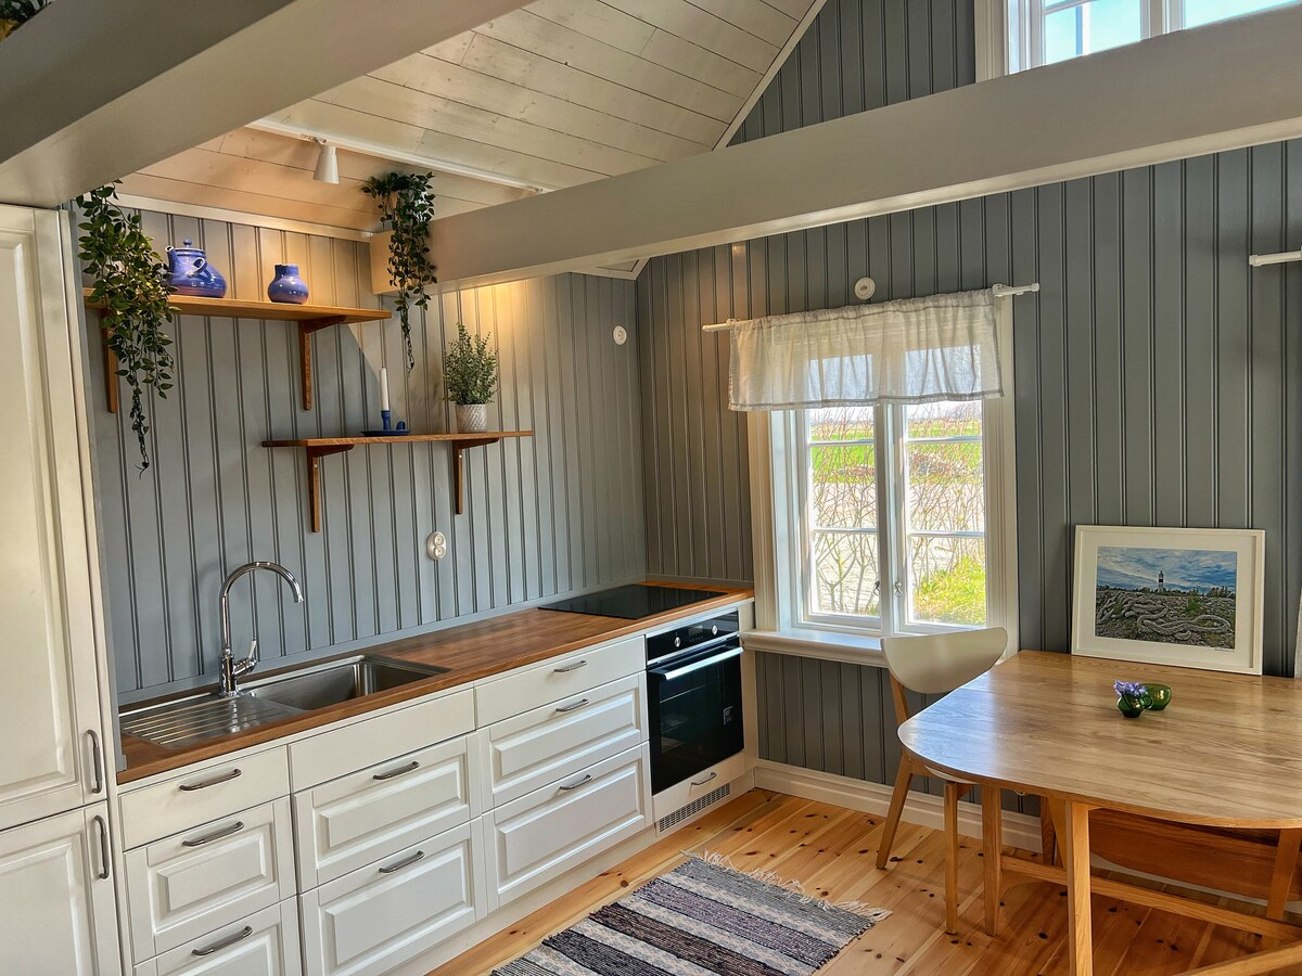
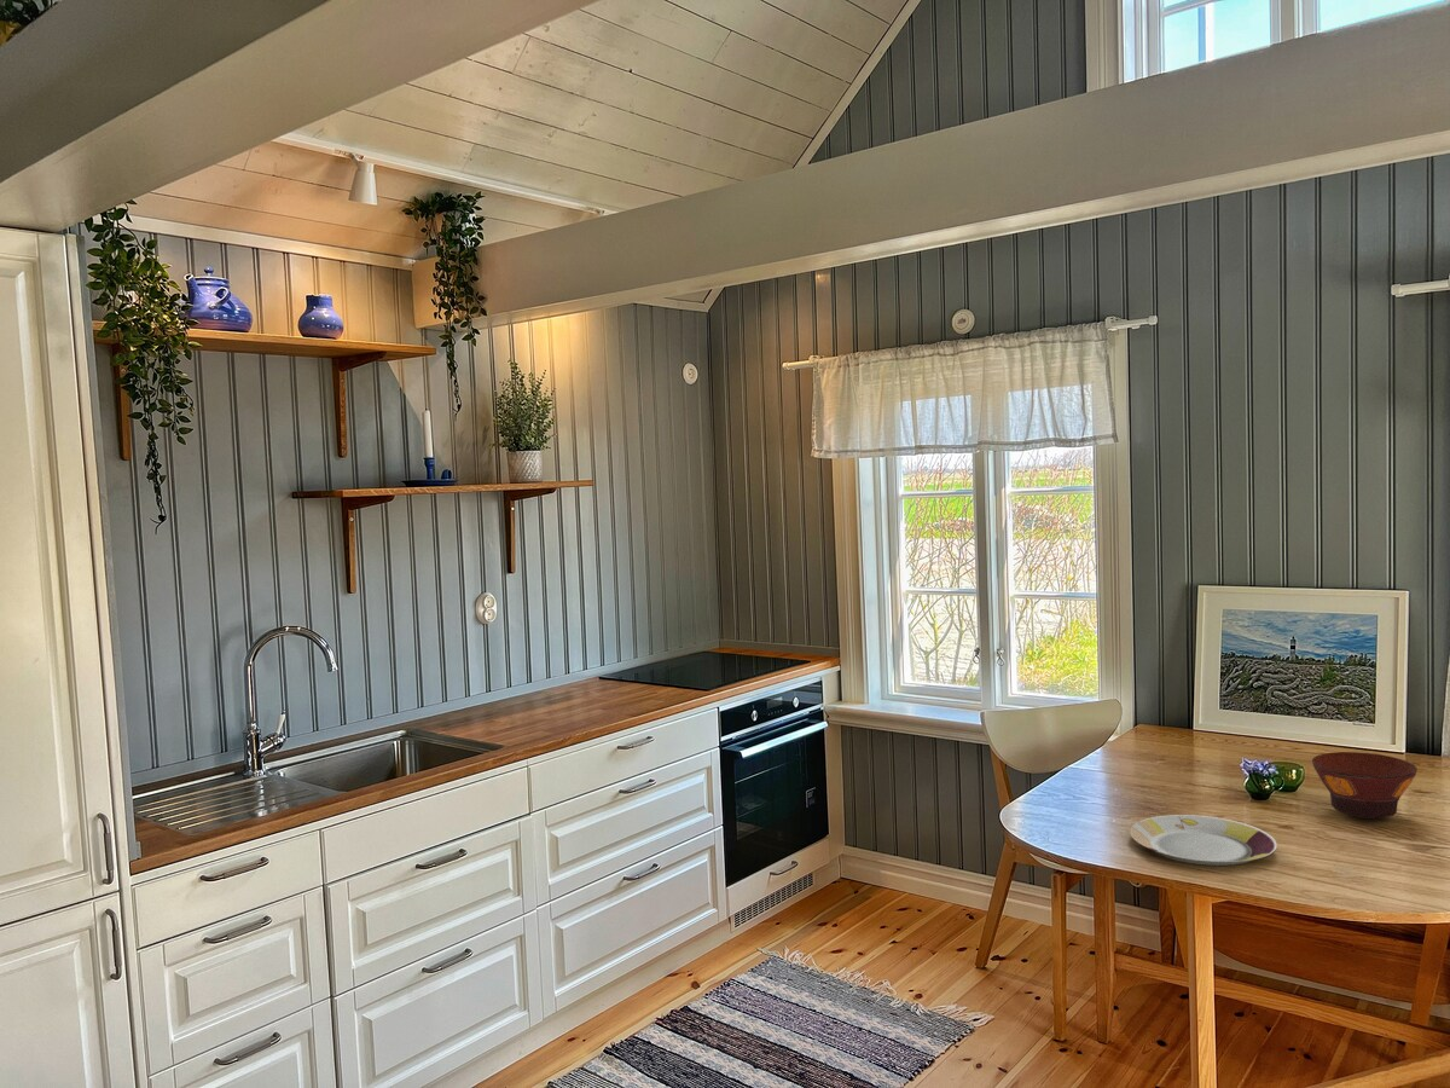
+ plate [1129,814,1278,867]
+ bowl [1311,751,1419,820]
